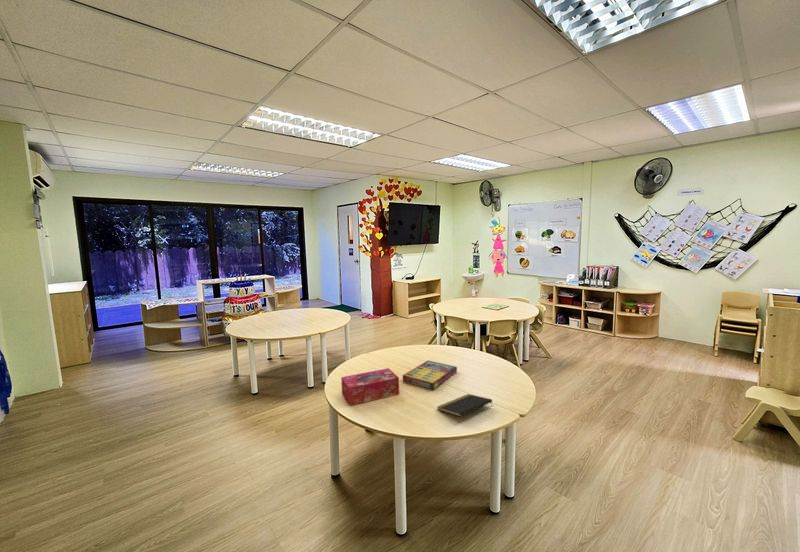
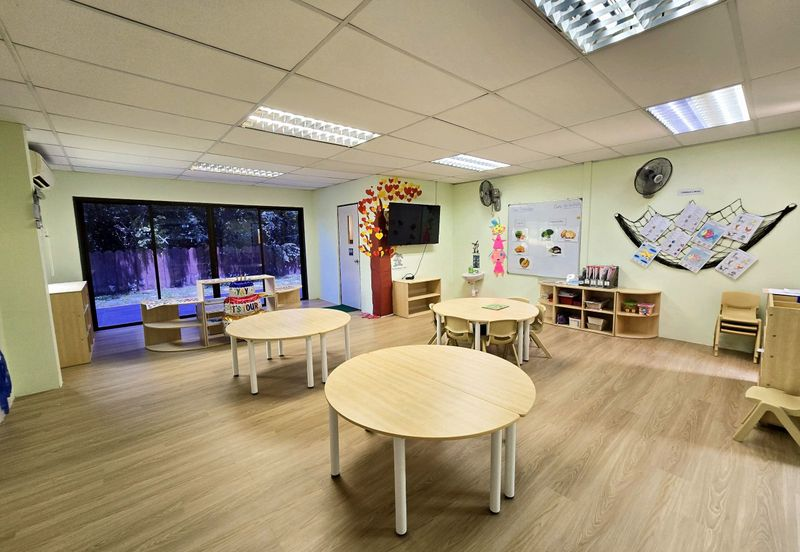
- tissue box [340,367,400,407]
- game compilation box [402,360,458,391]
- notepad [436,393,493,417]
